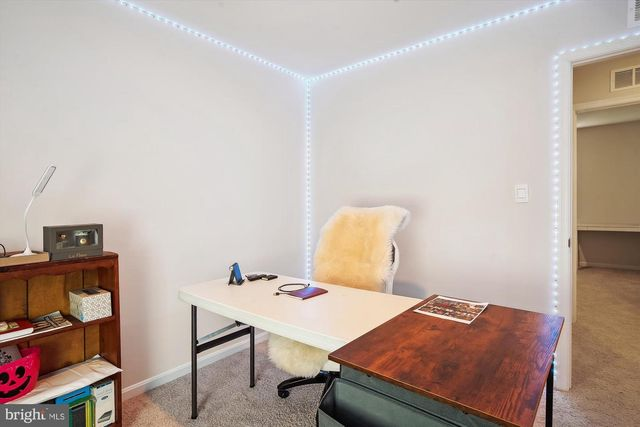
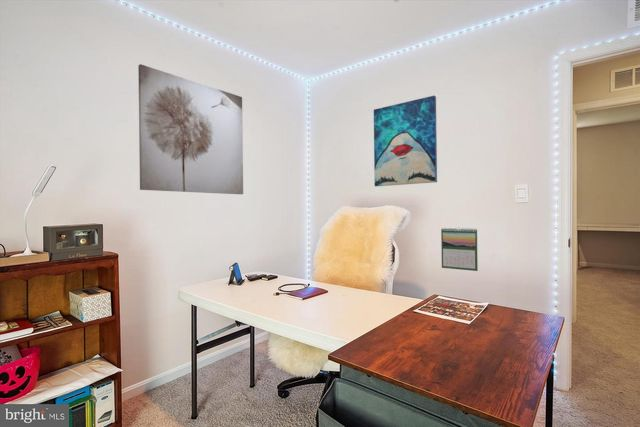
+ calendar [440,227,479,272]
+ wall art [137,63,244,195]
+ wall art [373,95,438,187]
